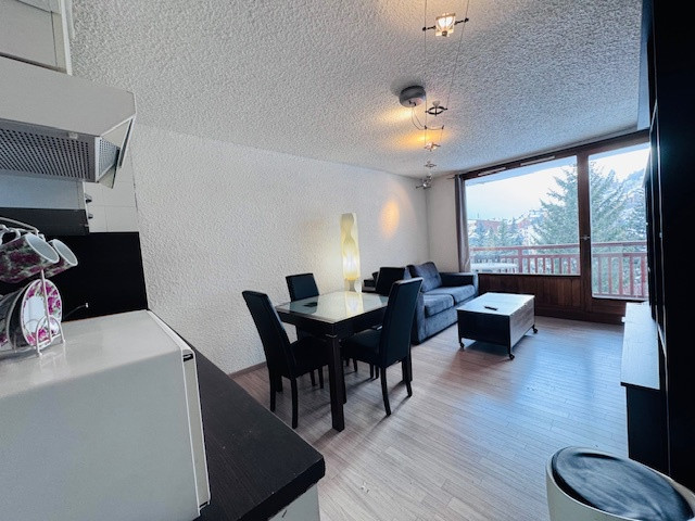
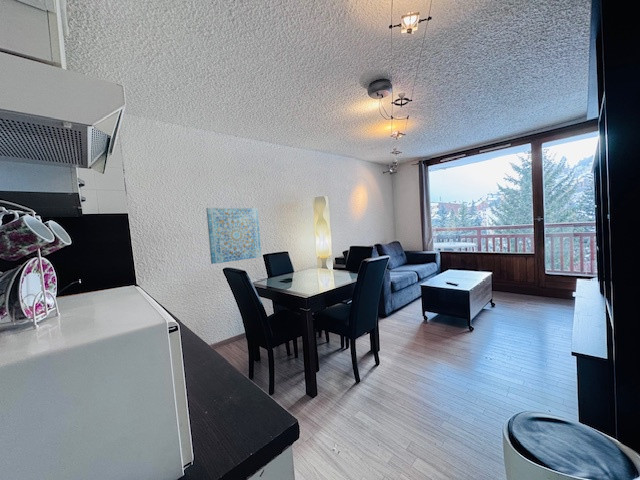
+ wall art [205,207,263,265]
